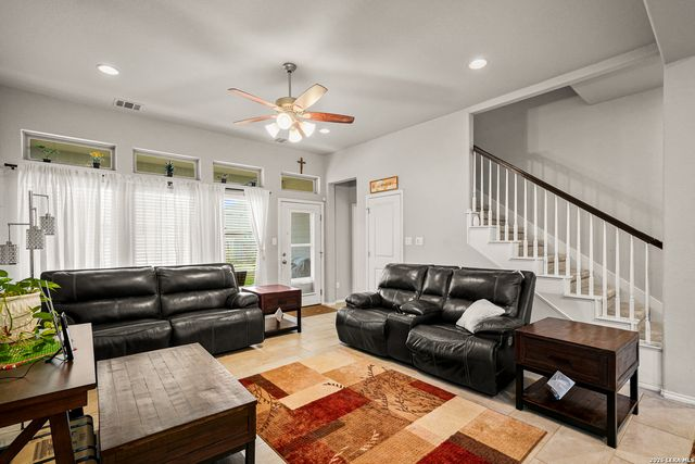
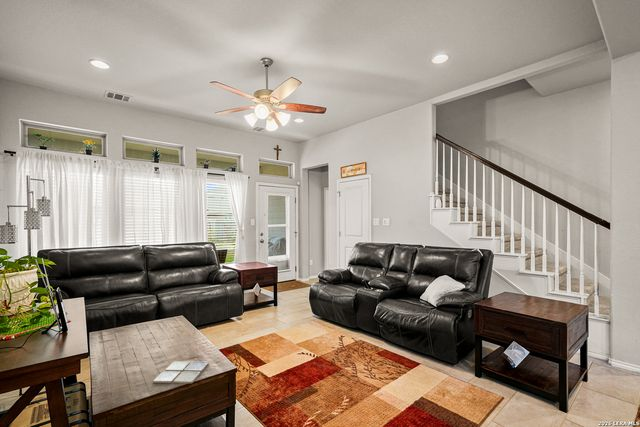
+ drink coaster [152,360,210,384]
